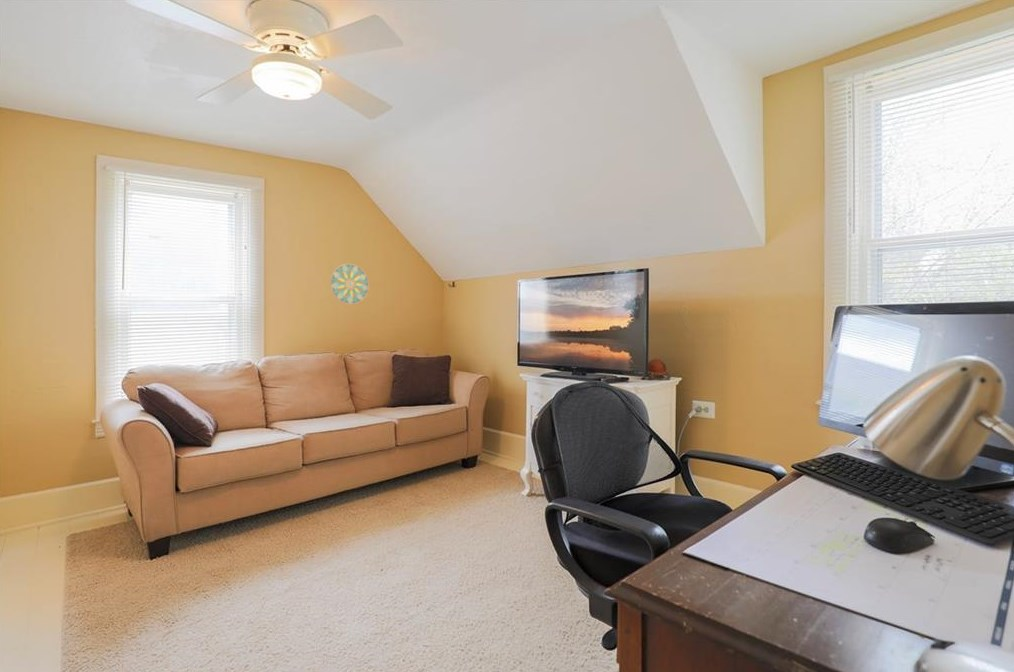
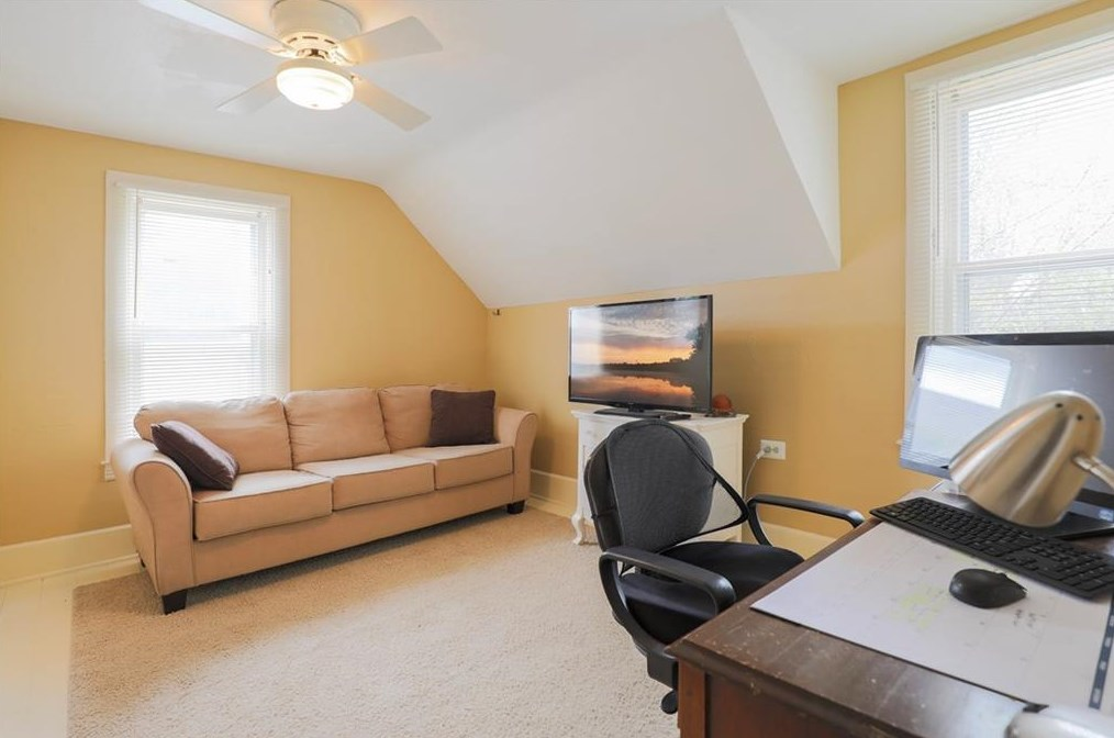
- decorative plate [330,263,370,305]
